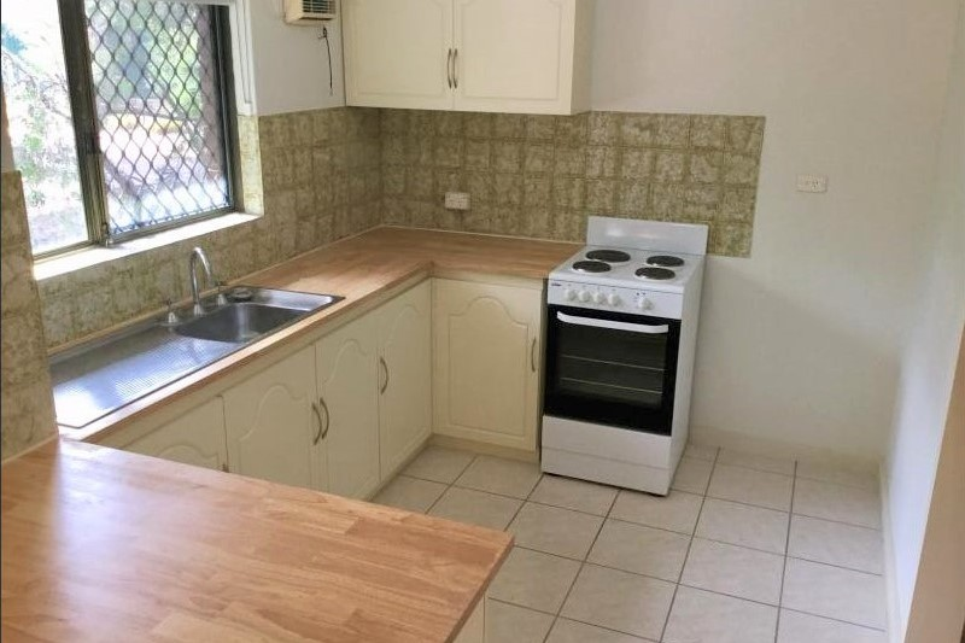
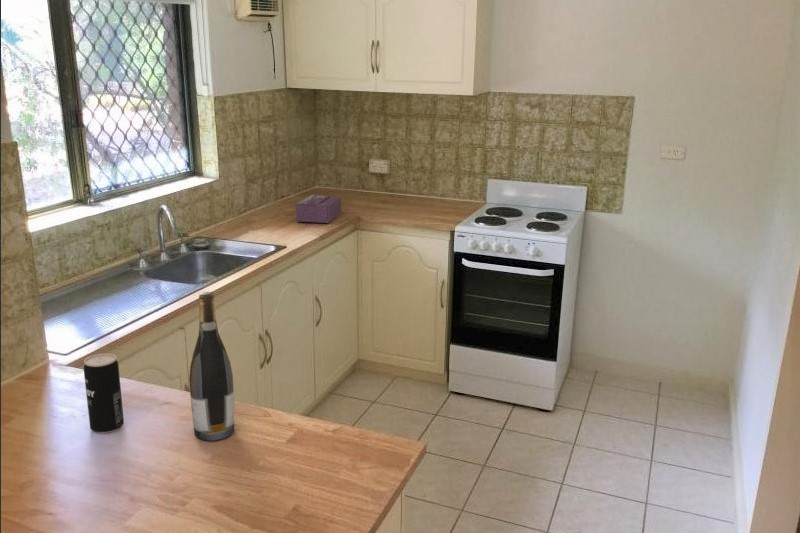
+ beverage can [83,352,125,434]
+ wine bottle [188,291,235,442]
+ tissue box [295,194,342,224]
